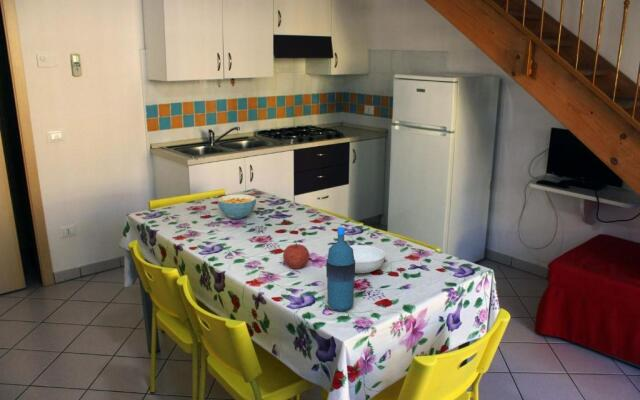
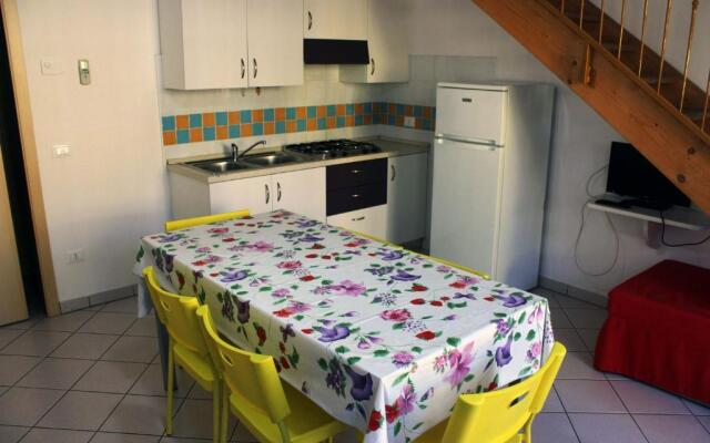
- cereal bowl [216,193,257,220]
- serving bowl [349,244,386,274]
- water bottle [325,226,356,312]
- fruit [282,242,310,270]
